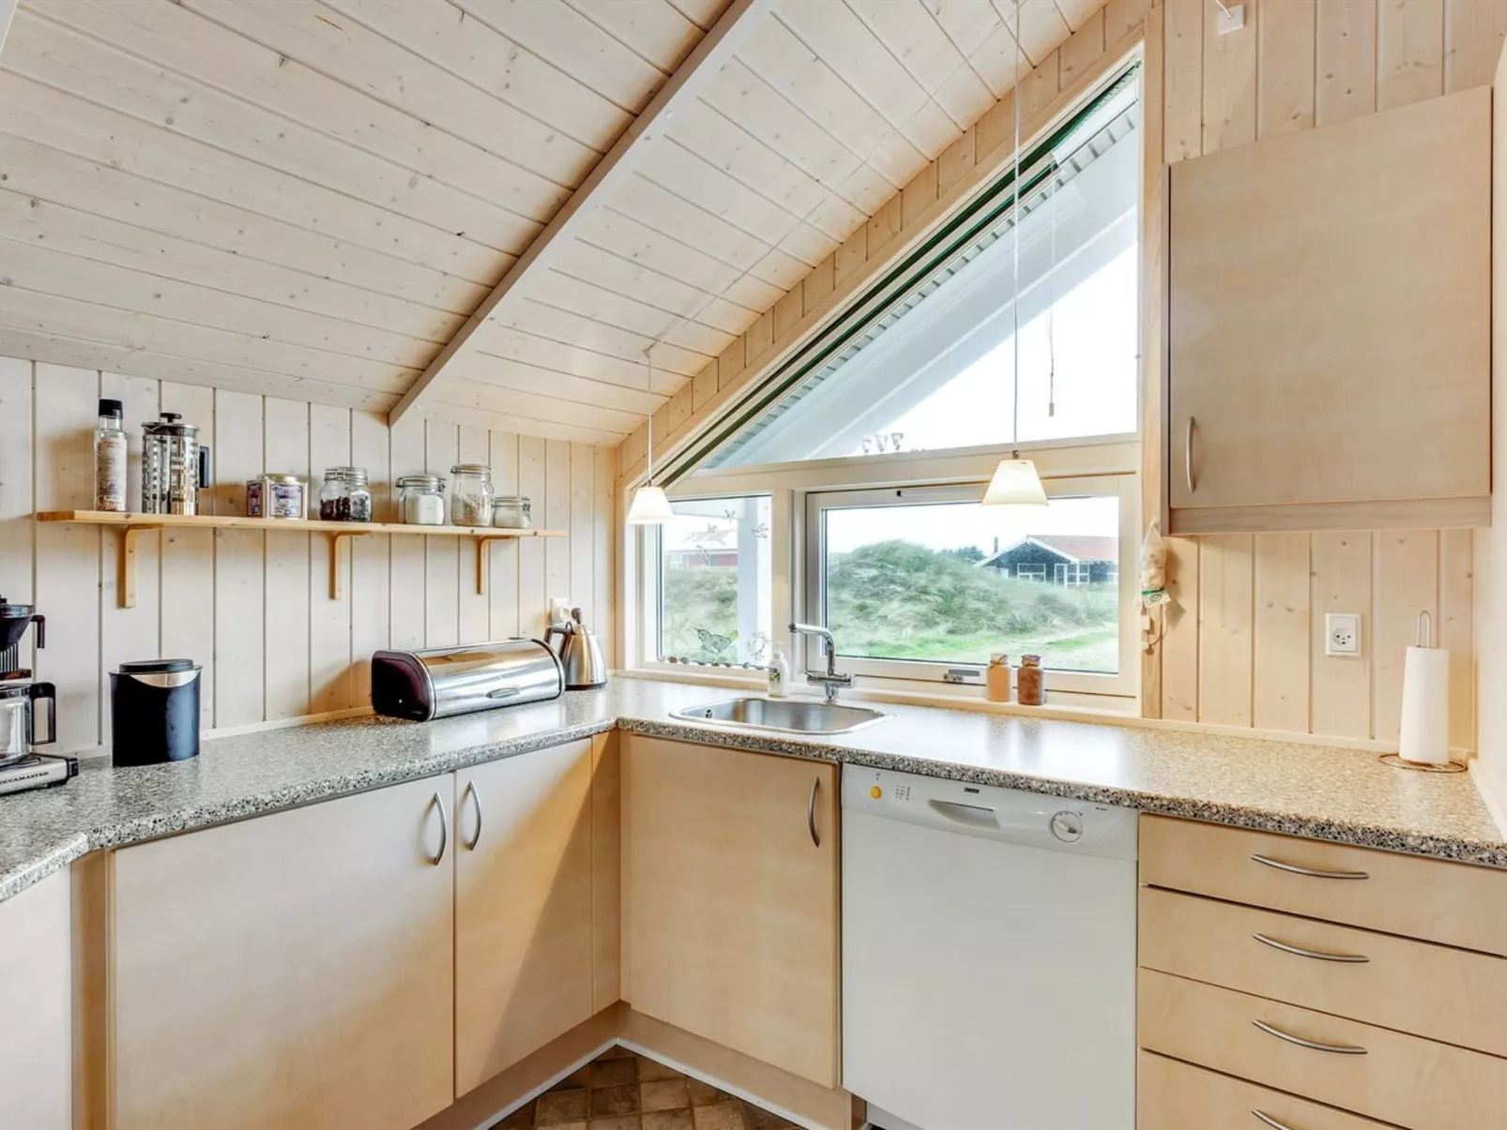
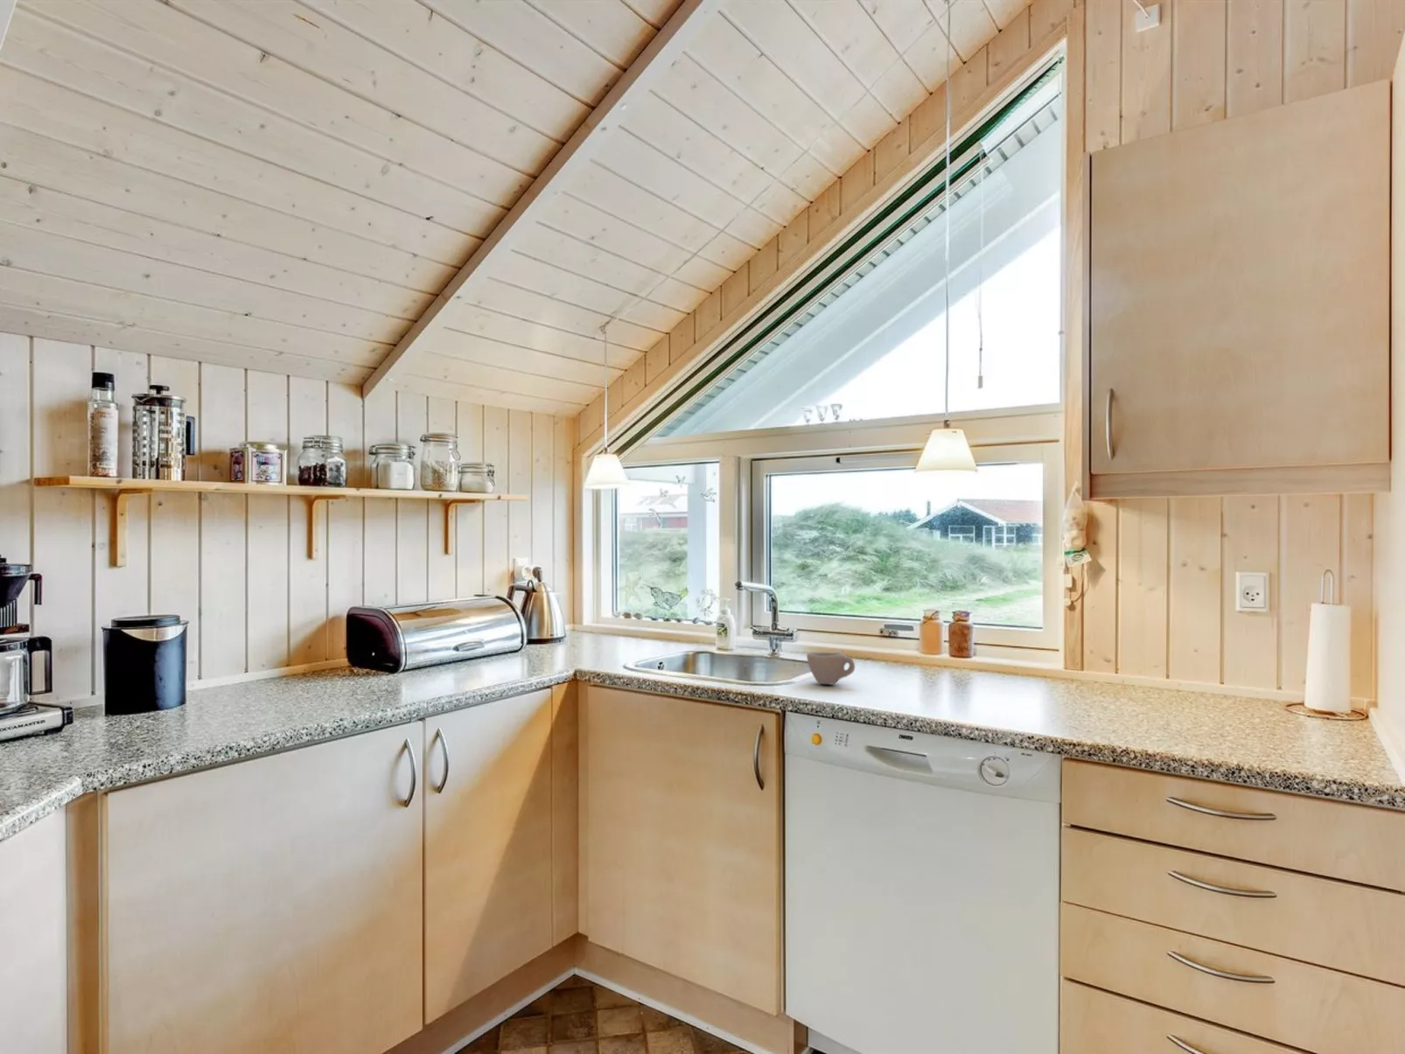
+ cup [806,651,856,685]
